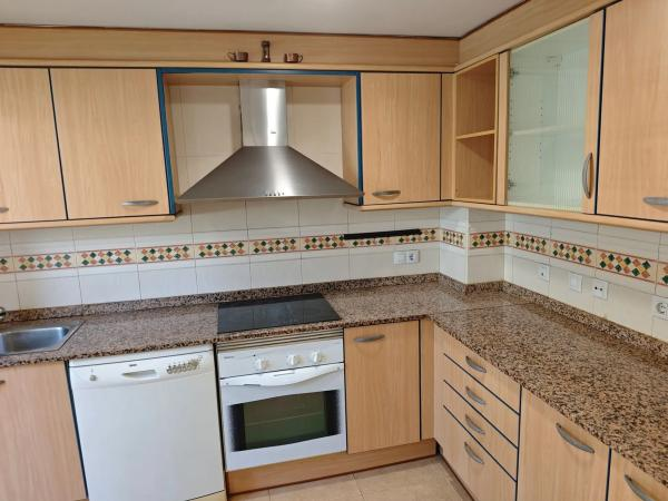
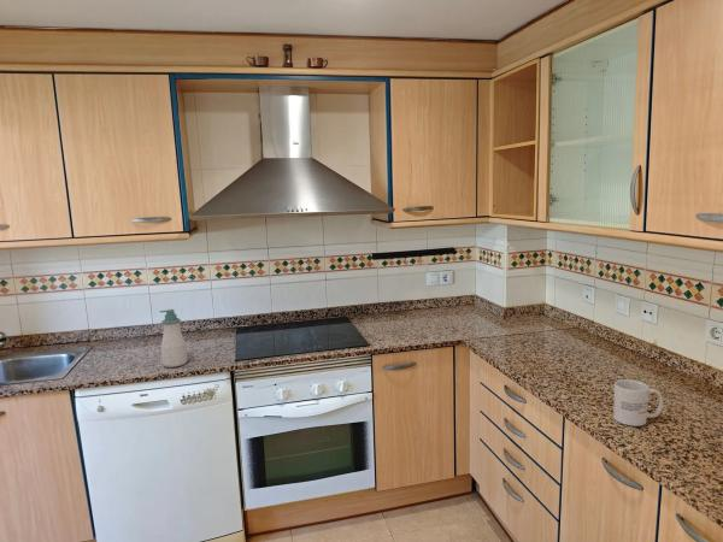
+ mug [612,378,664,428]
+ soap bottle [159,308,189,369]
